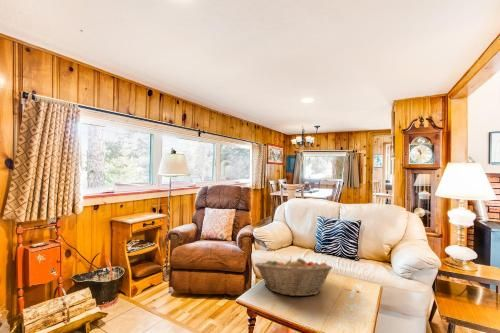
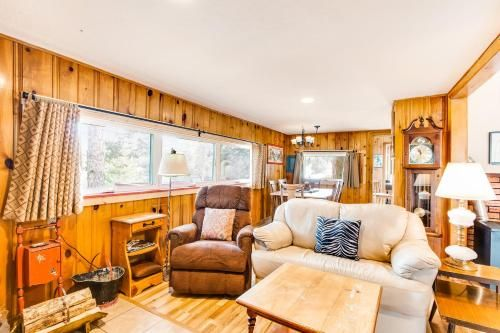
- fruit basket [254,255,333,298]
